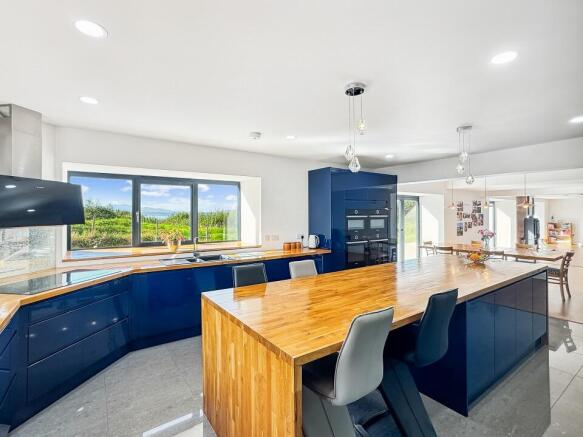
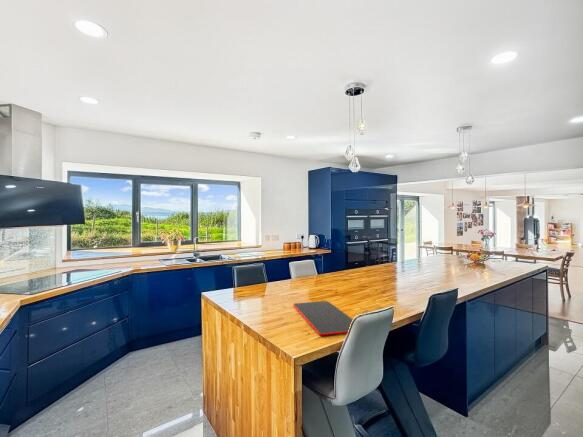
+ cutting board [292,300,354,336]
